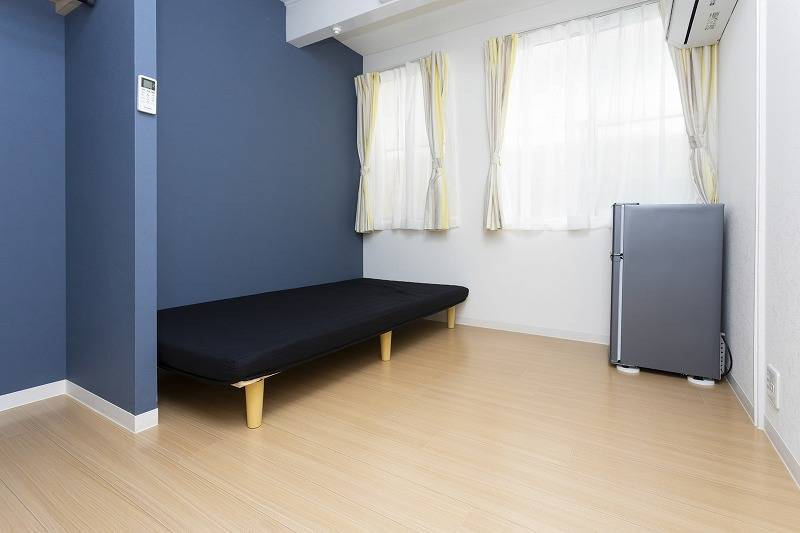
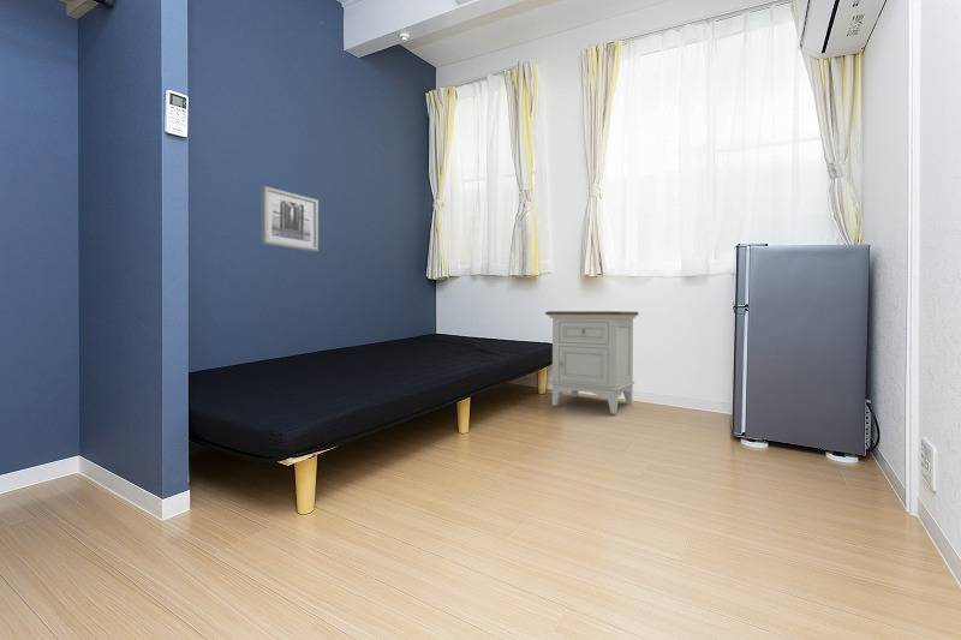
+ nightstand [544,310,640,414]
+ wall art [261,185,320,252]
